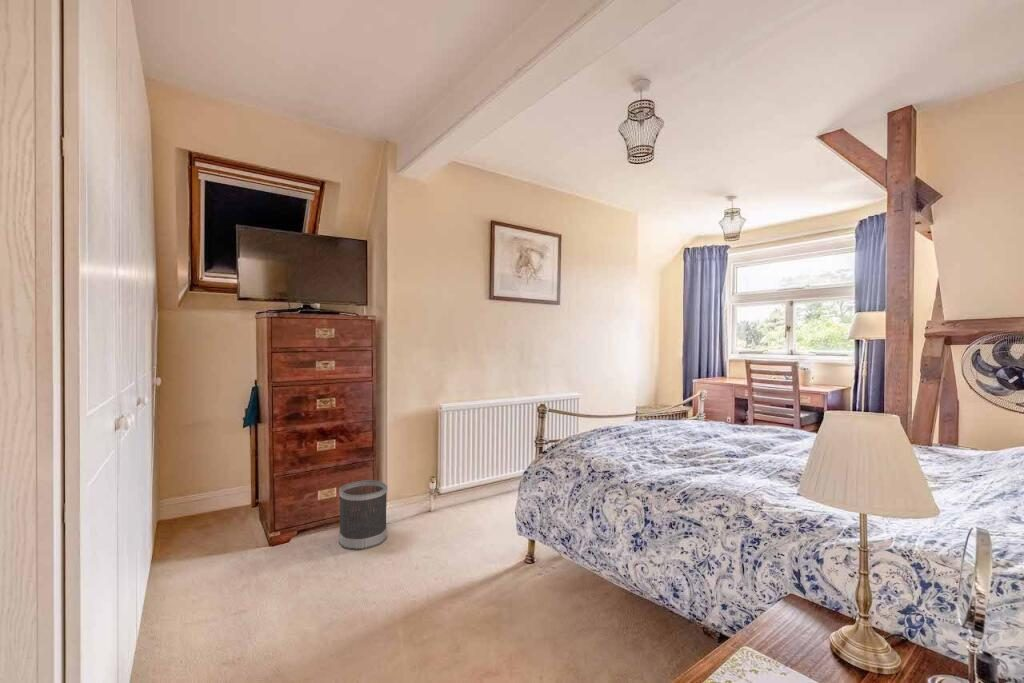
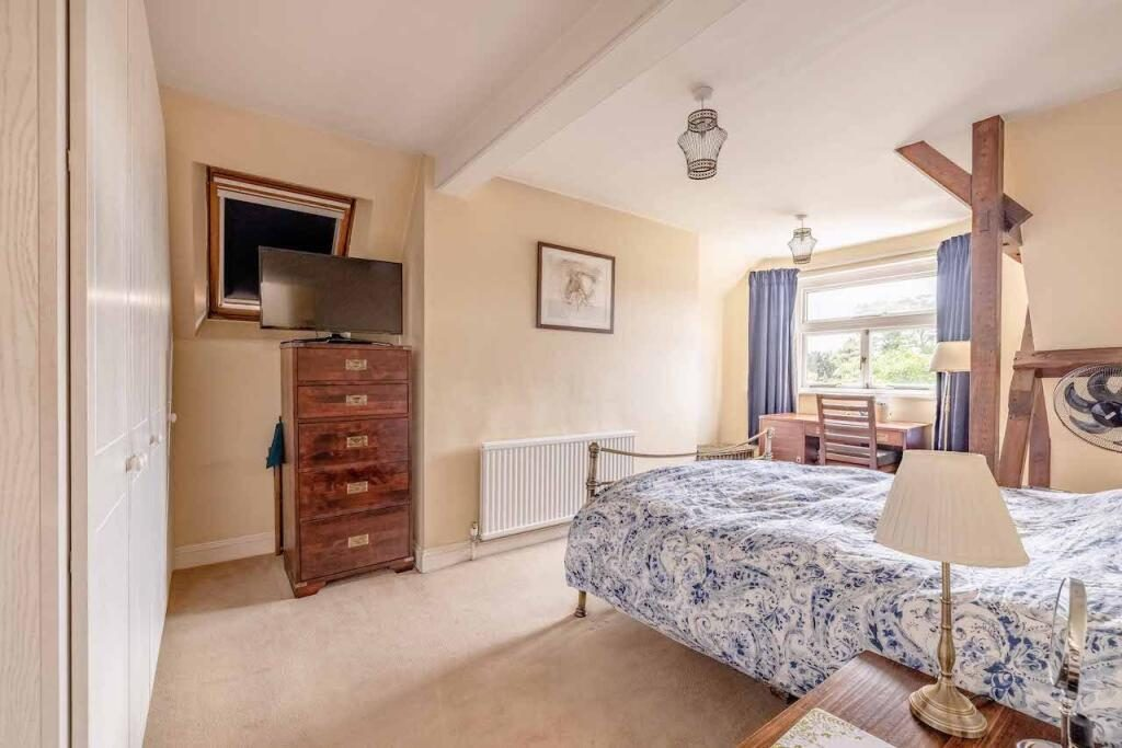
- wastebasket [338,479,388,551]
